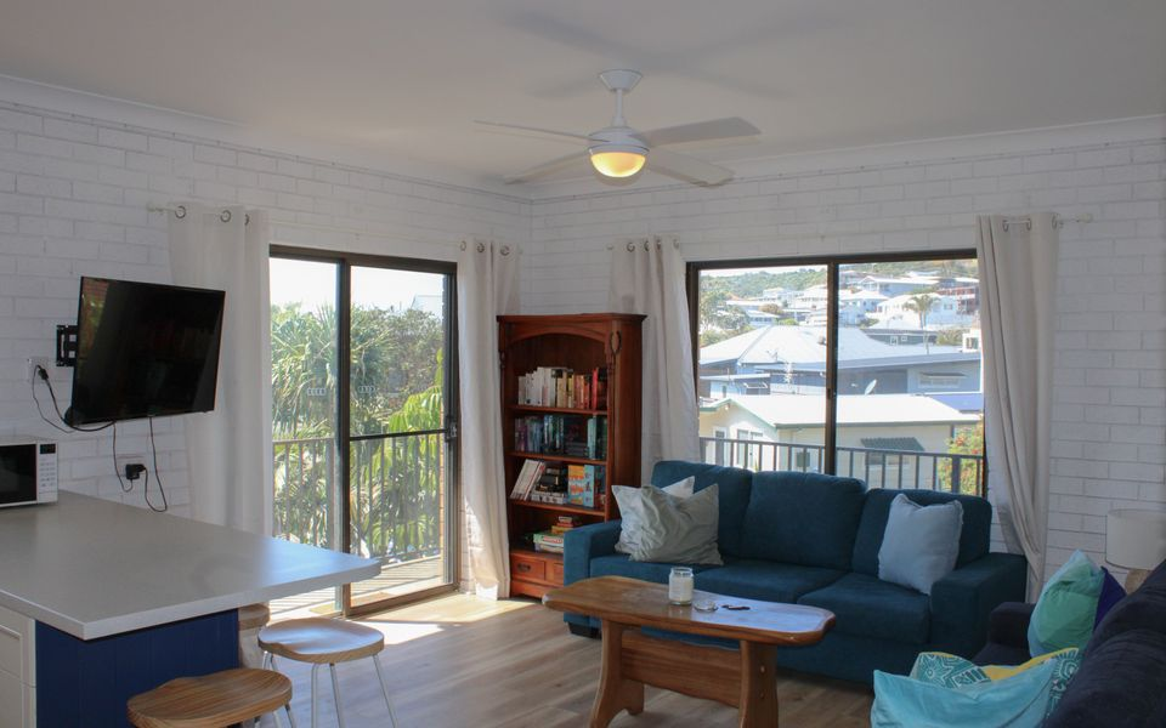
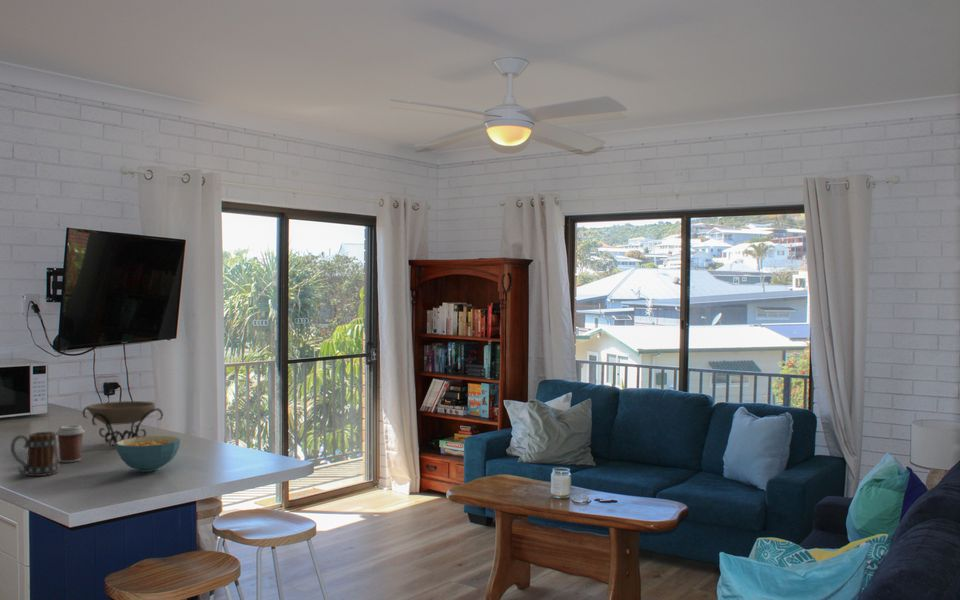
+ decorative bowl [81,400,164,447]
+ mug [10,431,61,477]
+ cereal bowl [115,435,181,473]
+ coffee cup [55,424,86,463]
